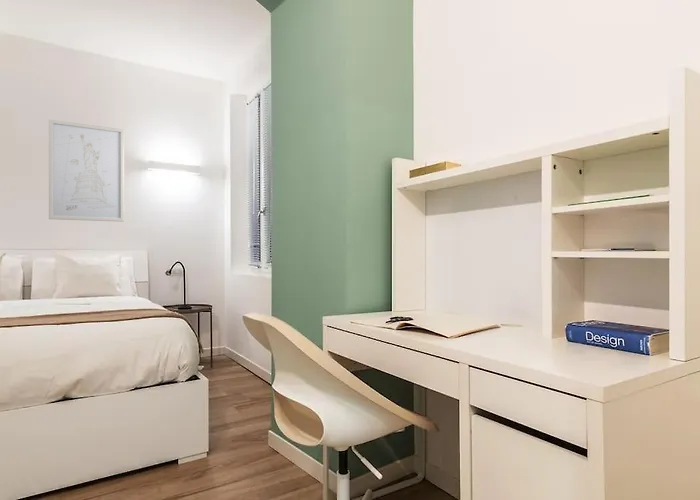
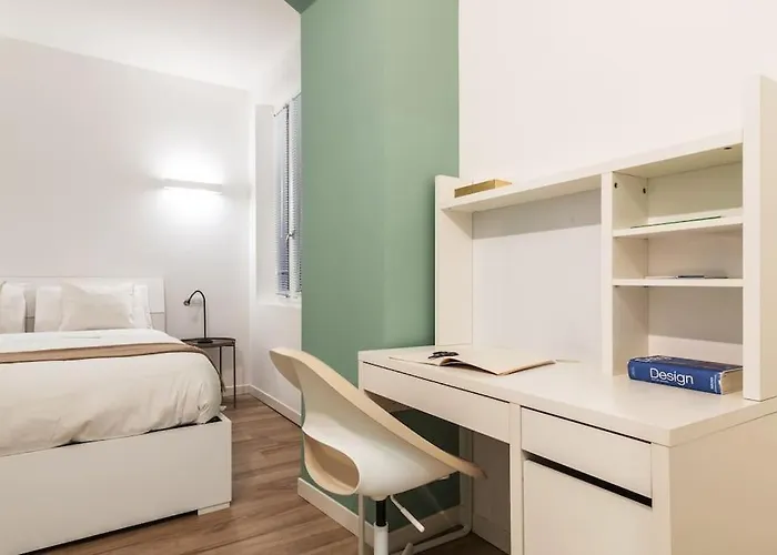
- wall art [48,119,125,222]
